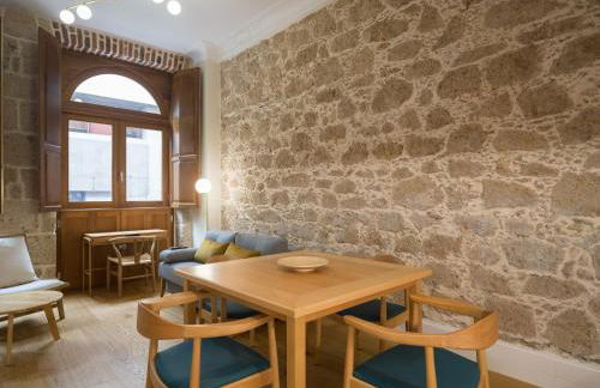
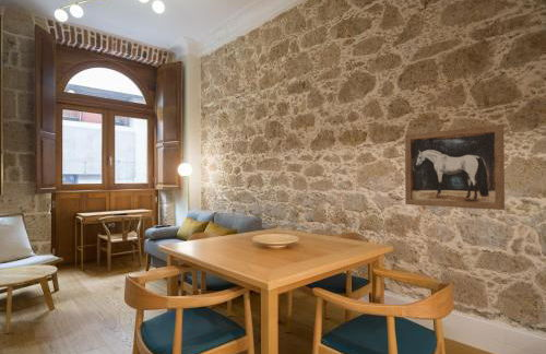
+ wall art [404,123,506,211]
